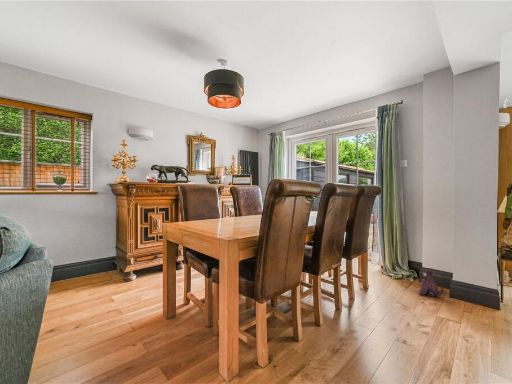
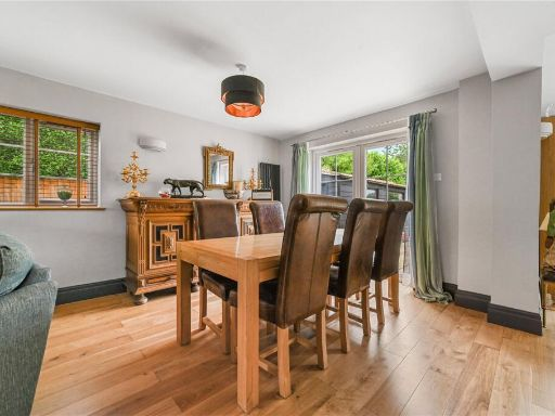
- plush toy [418,267,445,298]
